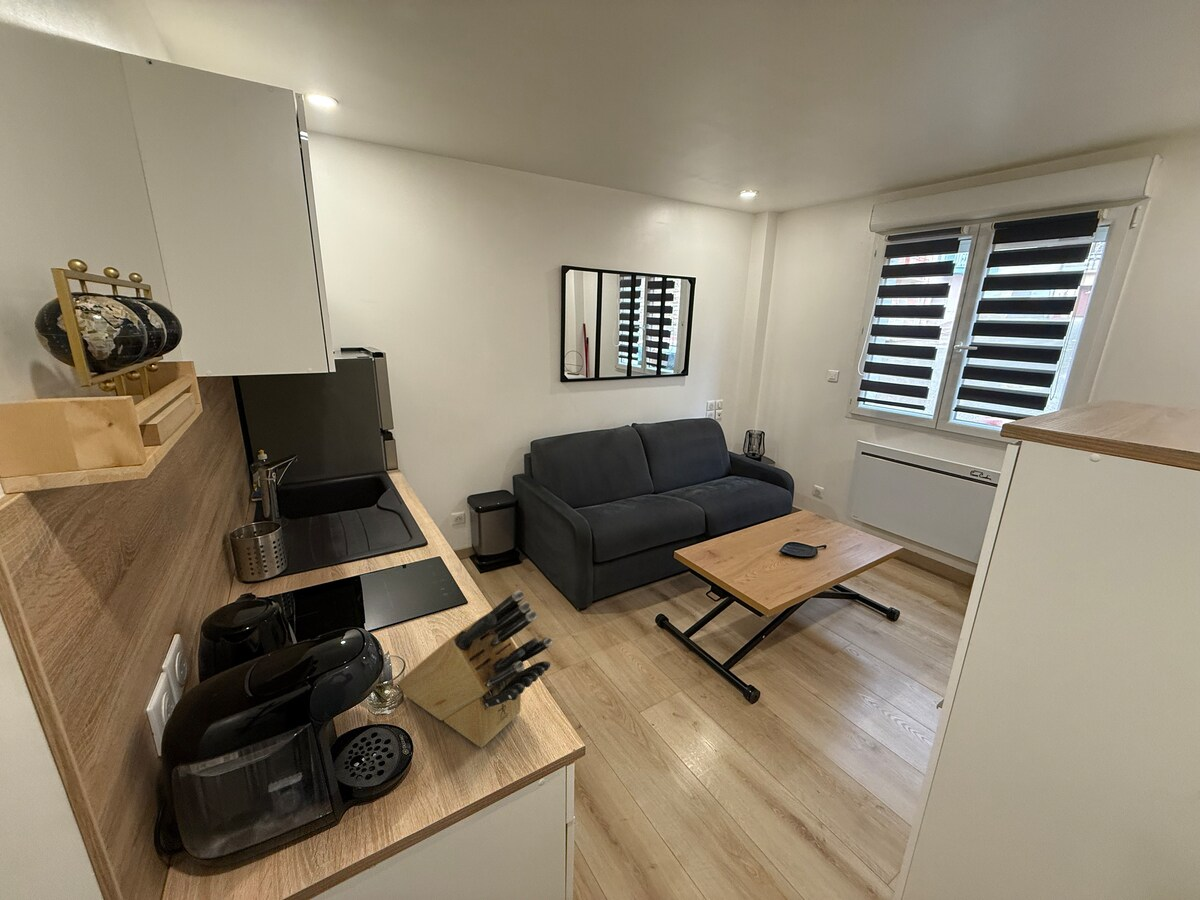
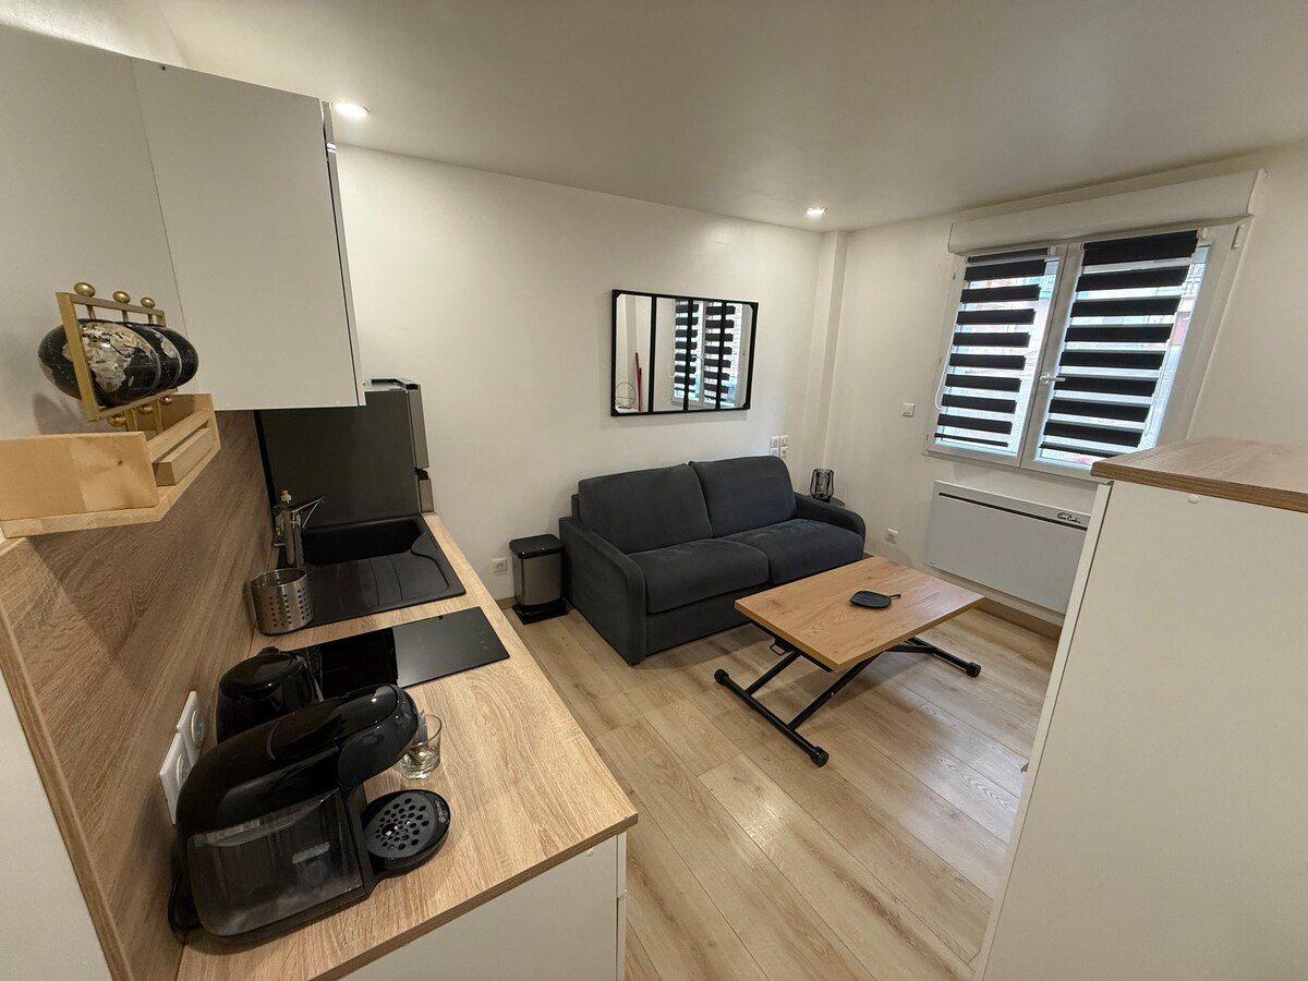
- knife block [398,589,554,748]
